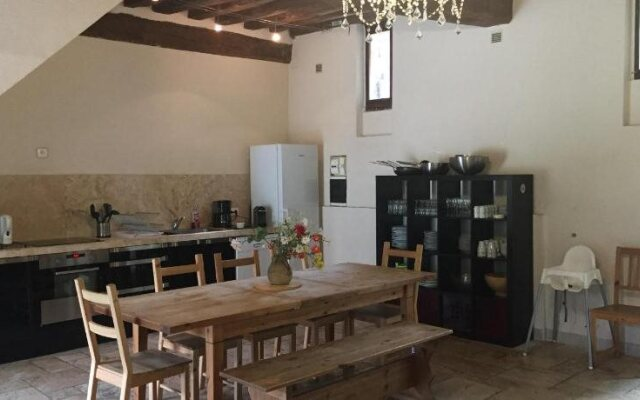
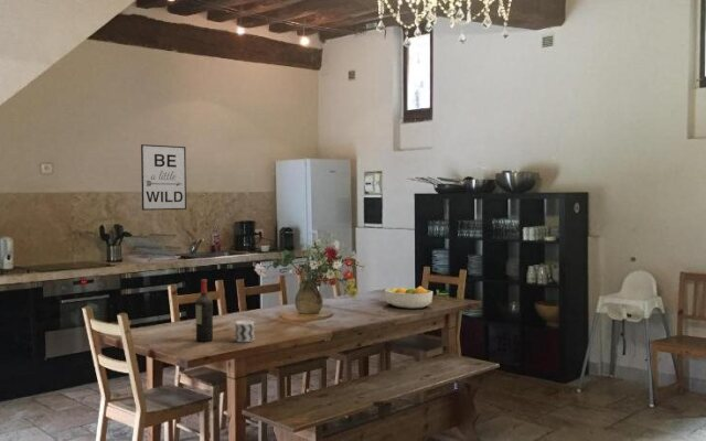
+ wine bottle [194,278,214,343]
+ cup [234,320,255,343]
+ fruit bowl [384,286,435,310]
+ wall art [140,143,188,212]
